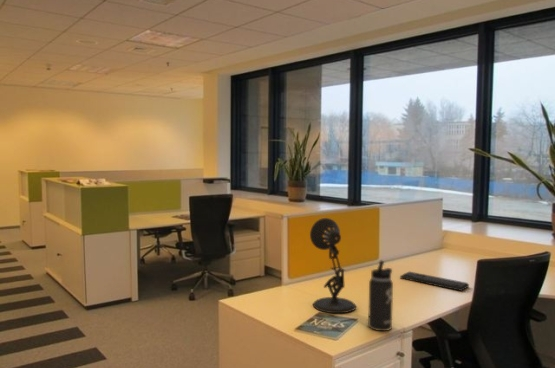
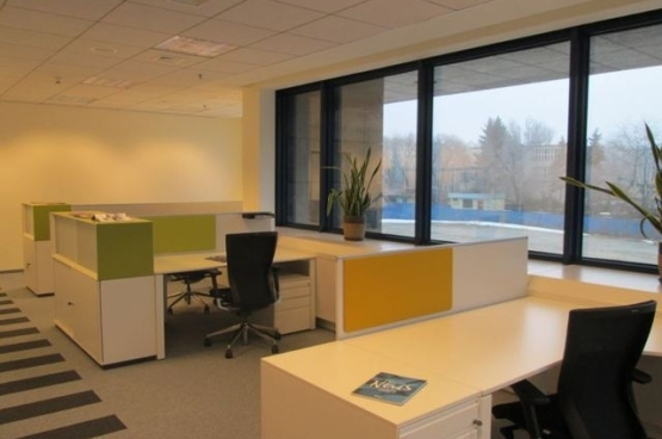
- keyboard [399,271,470,292]
- desk lamp [309,217,357,314]
- thermos bottle [367,259,394,332]
